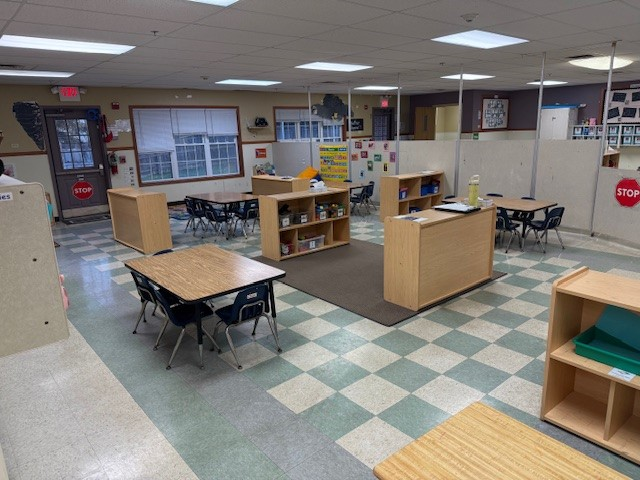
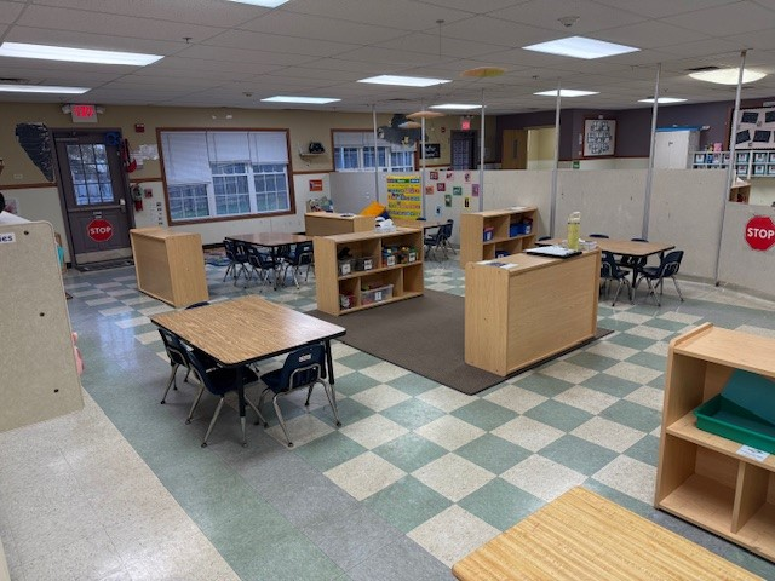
+ ceiling mobile [397,19,510,149]
